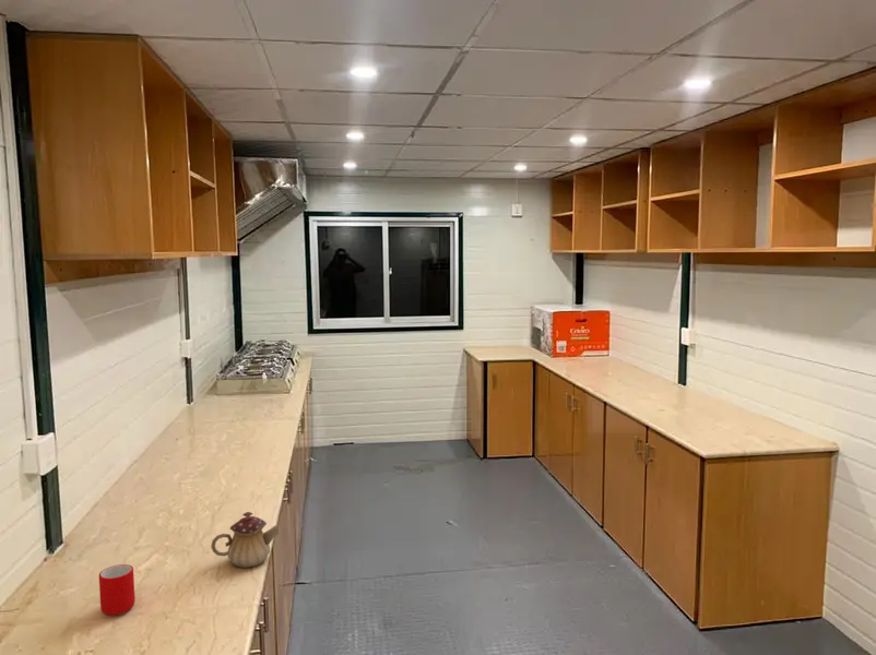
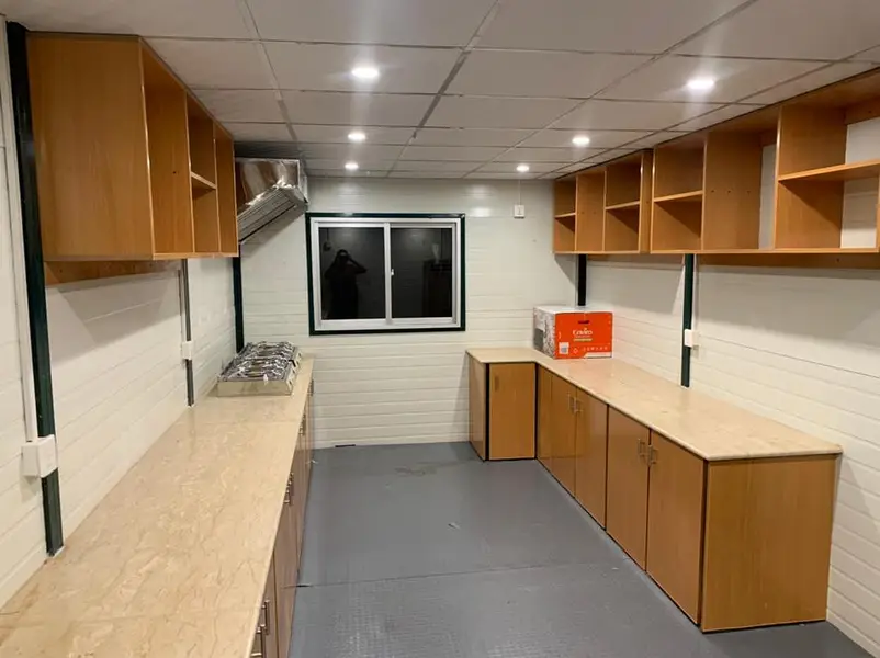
- teapot [210,511,281,569]
- cup [98,563,137,617]
